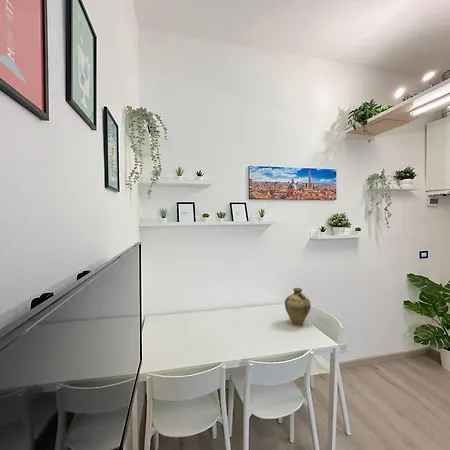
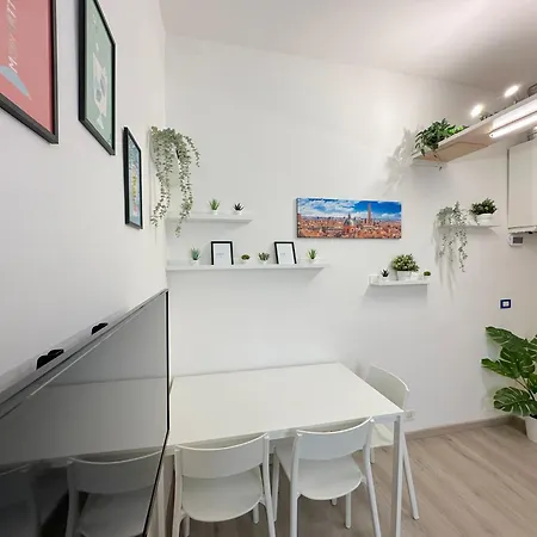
- jug [284,287,312,326]
